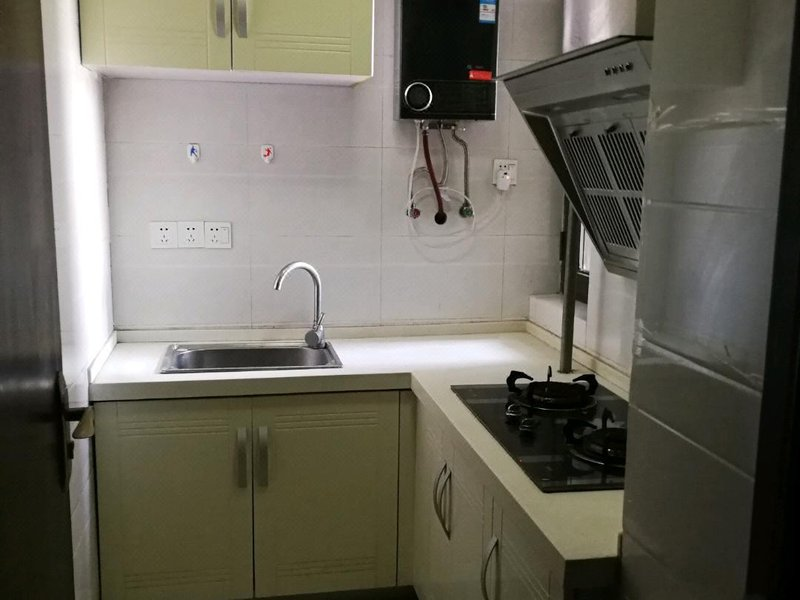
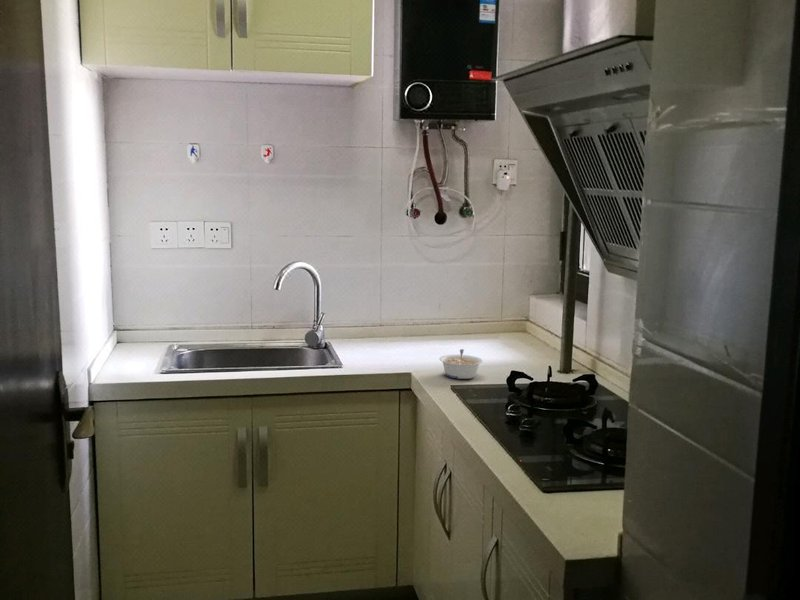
+ legume [439,348,484,380]
